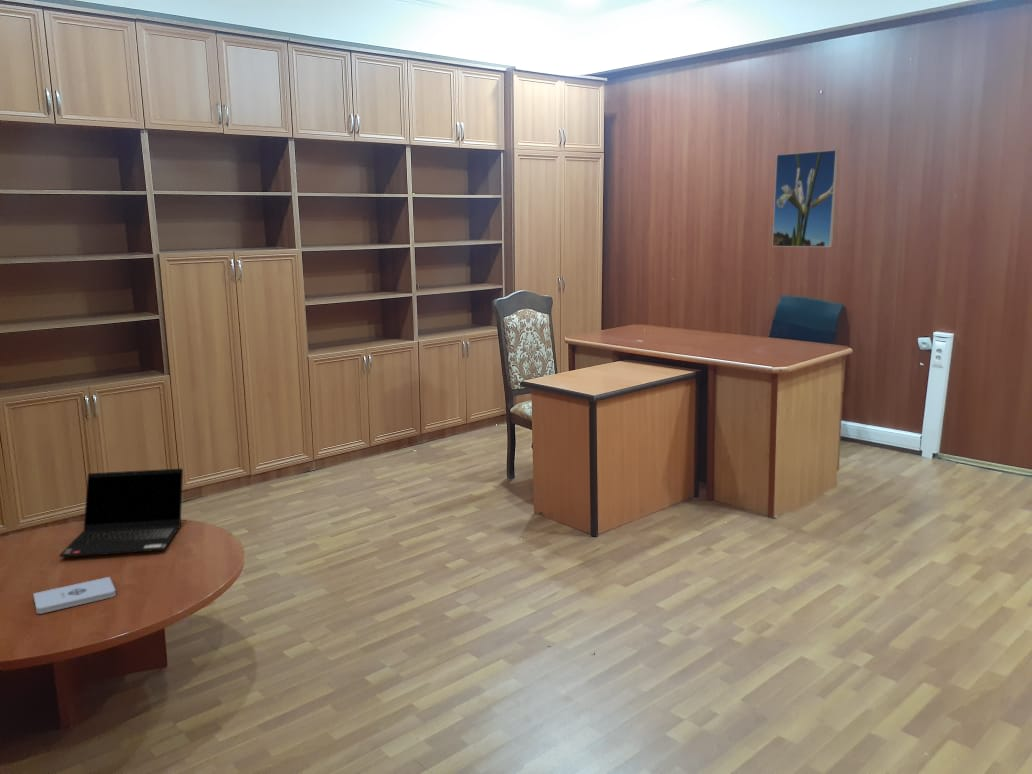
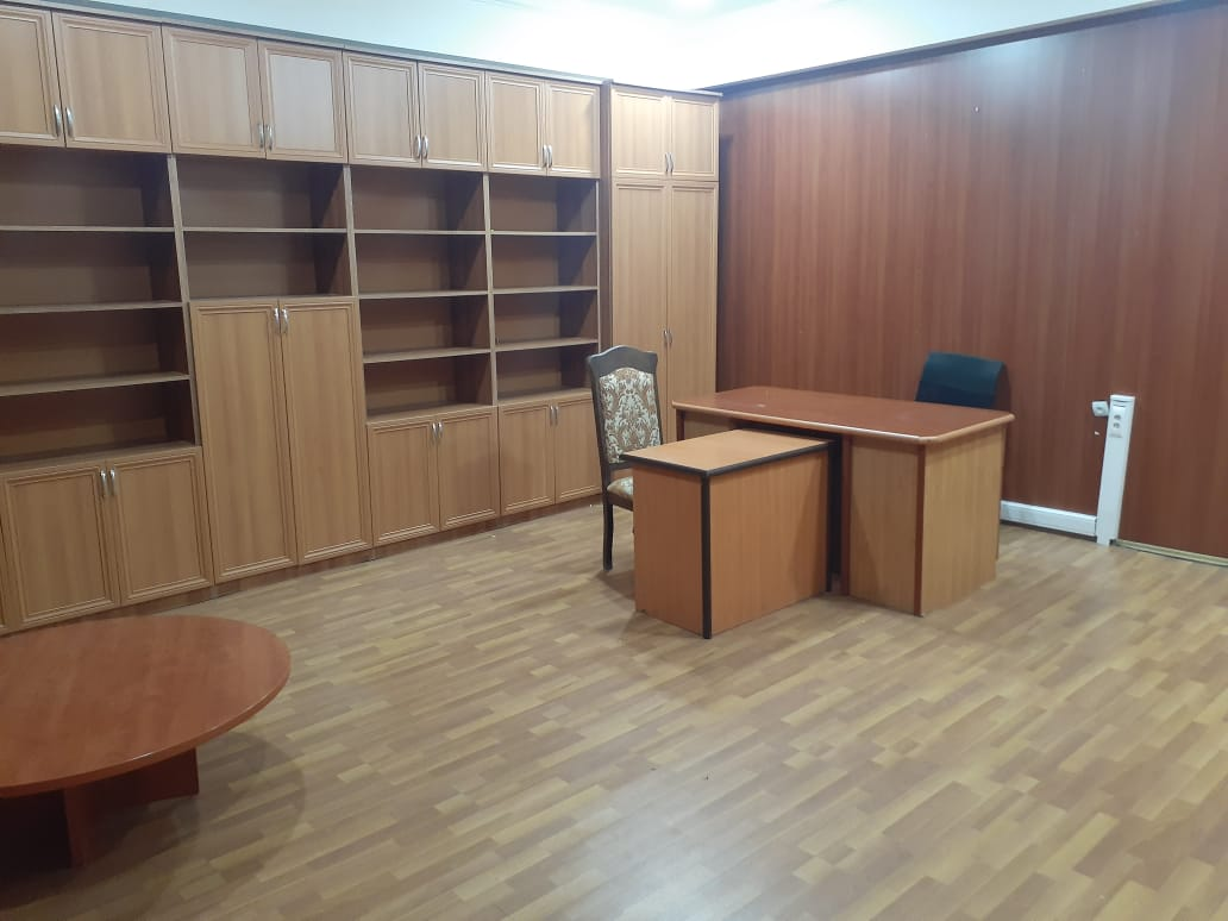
- notepad [32,576,117,615]
- laptop computer [58,468,184,558]
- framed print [771,149,839,248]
